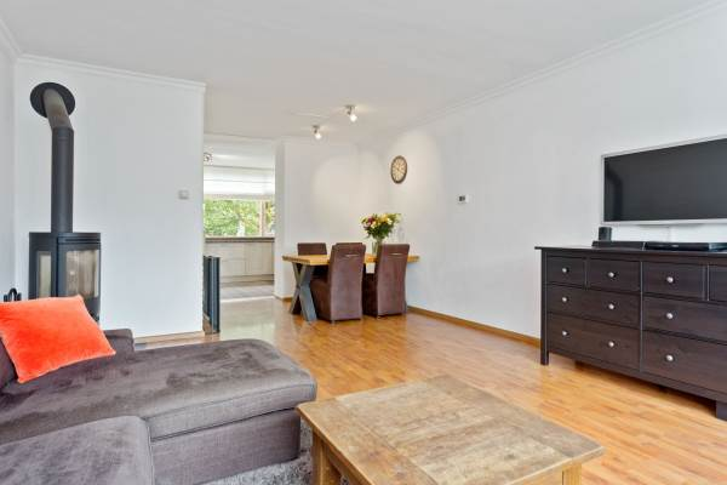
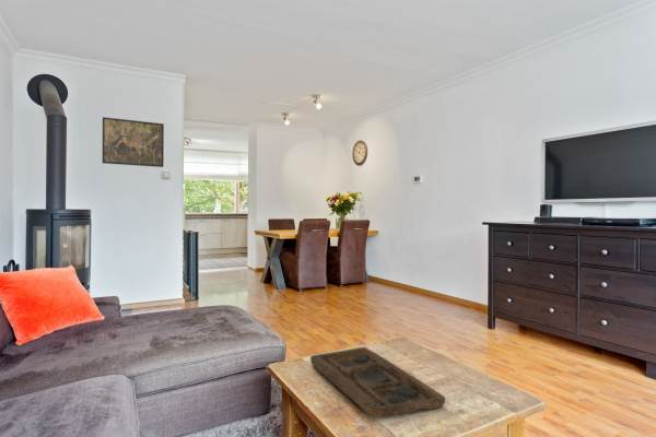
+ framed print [102,116,165,168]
+ decorative tray [309,346,446,420]
